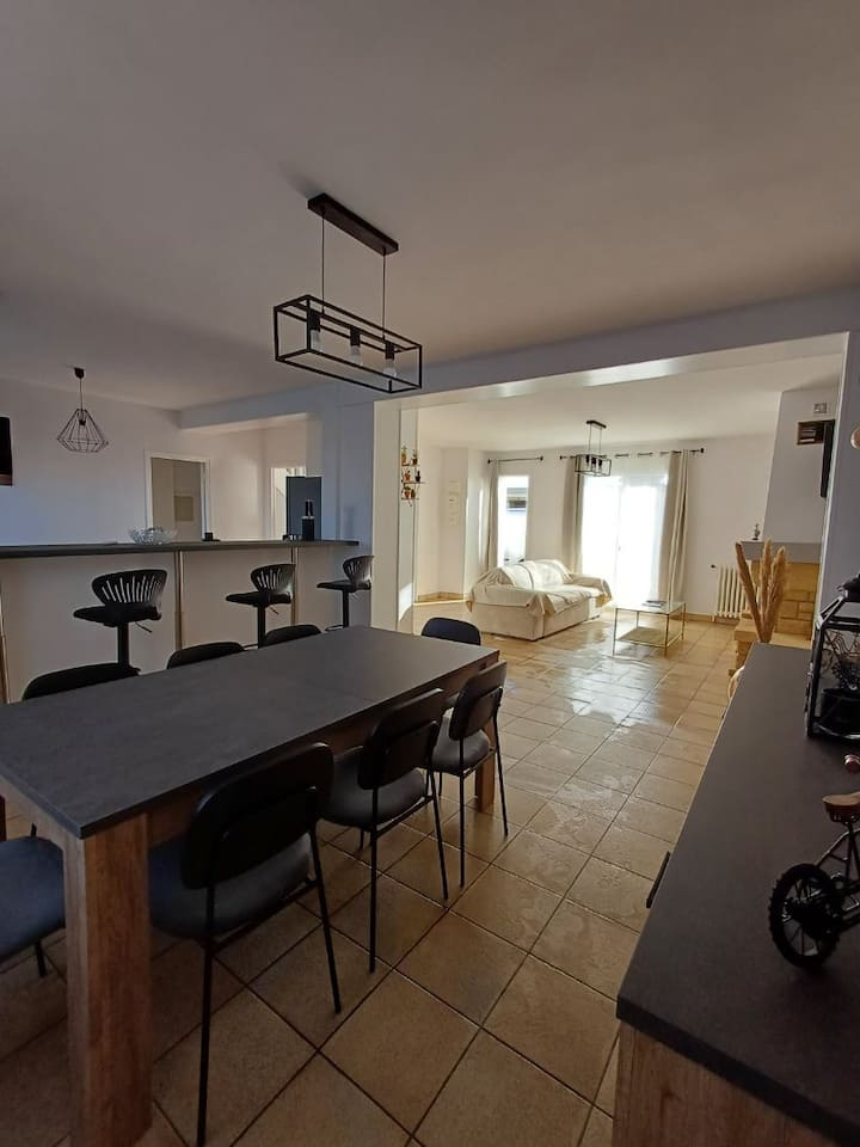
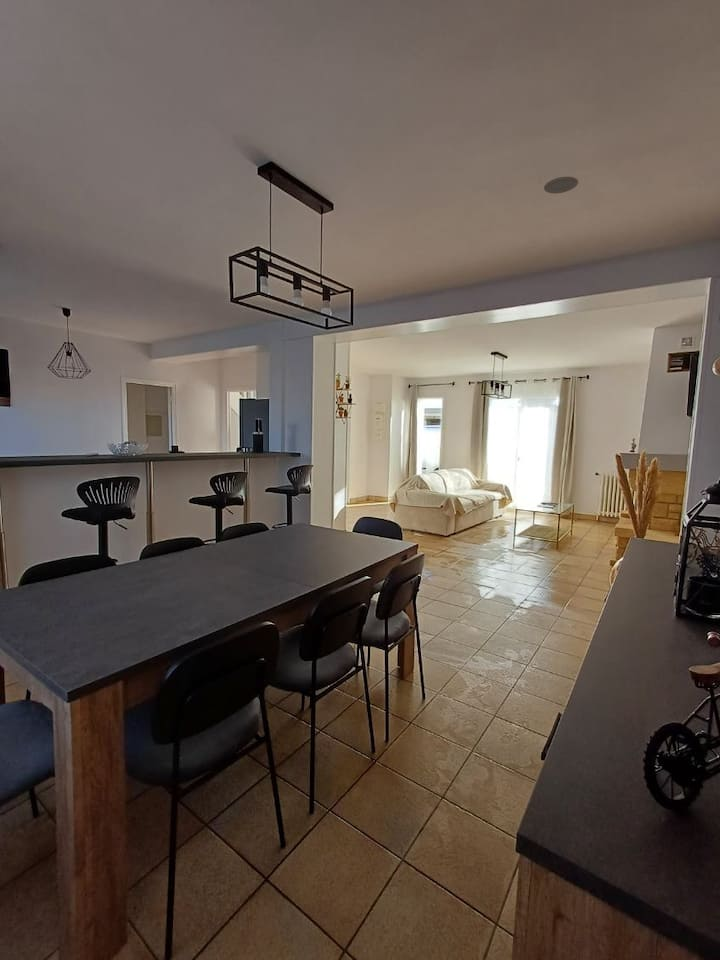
+ recessed light [543,176,579,194]
